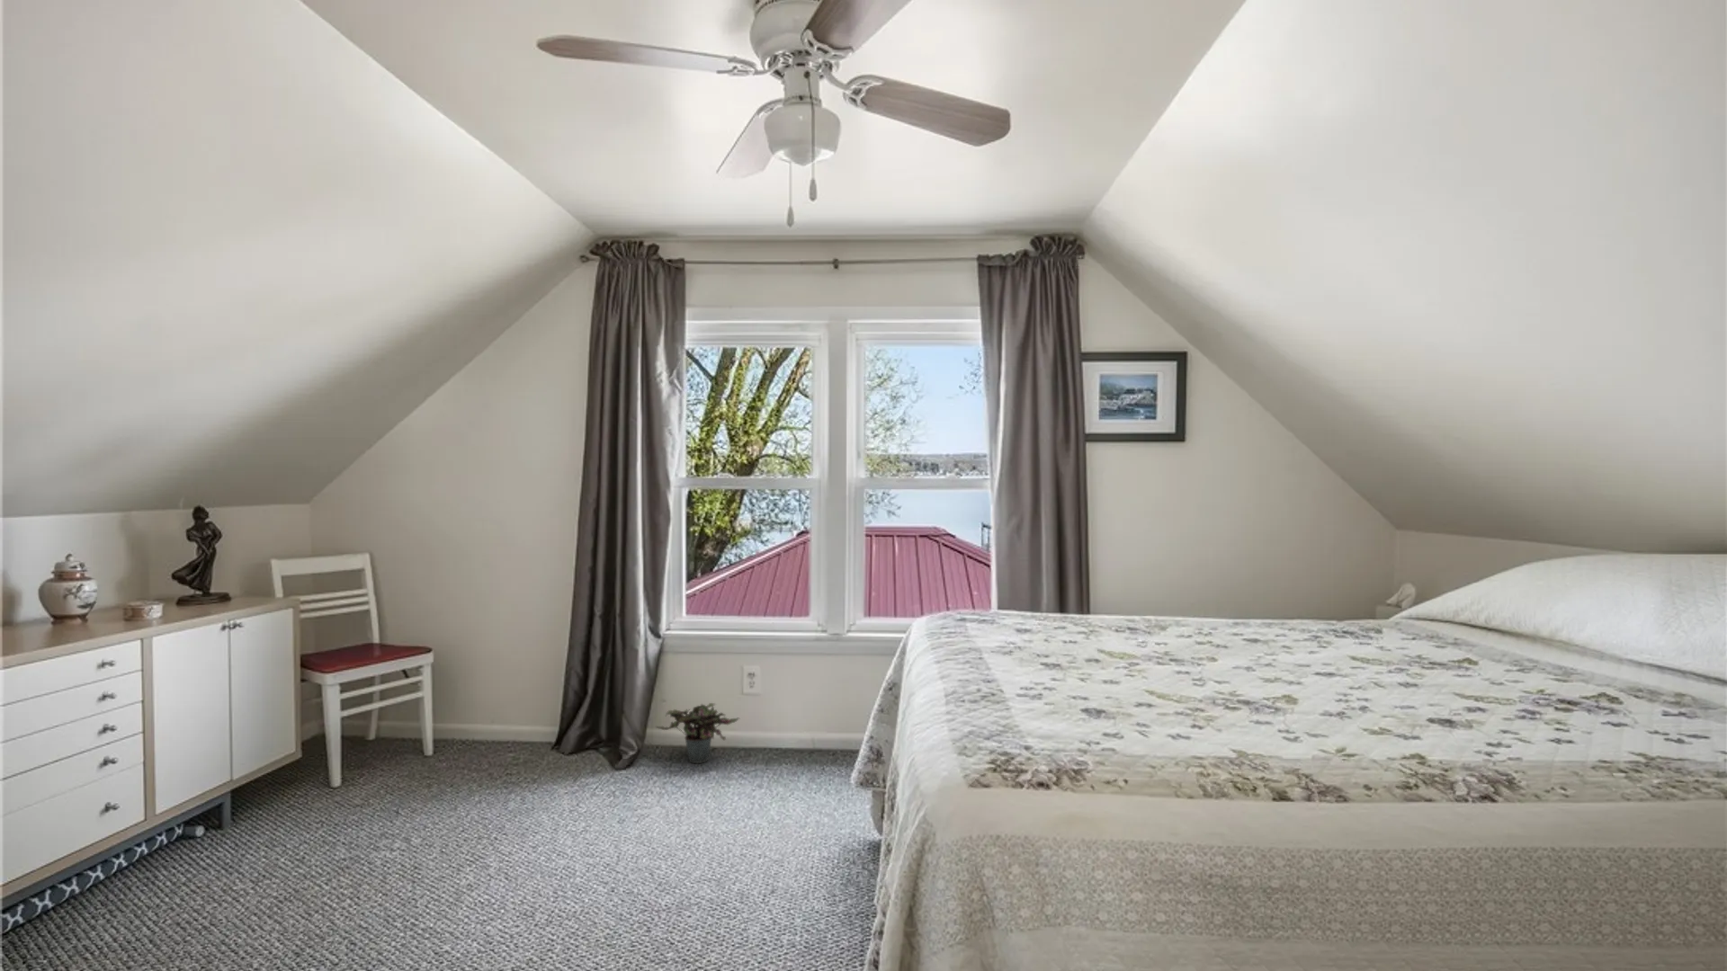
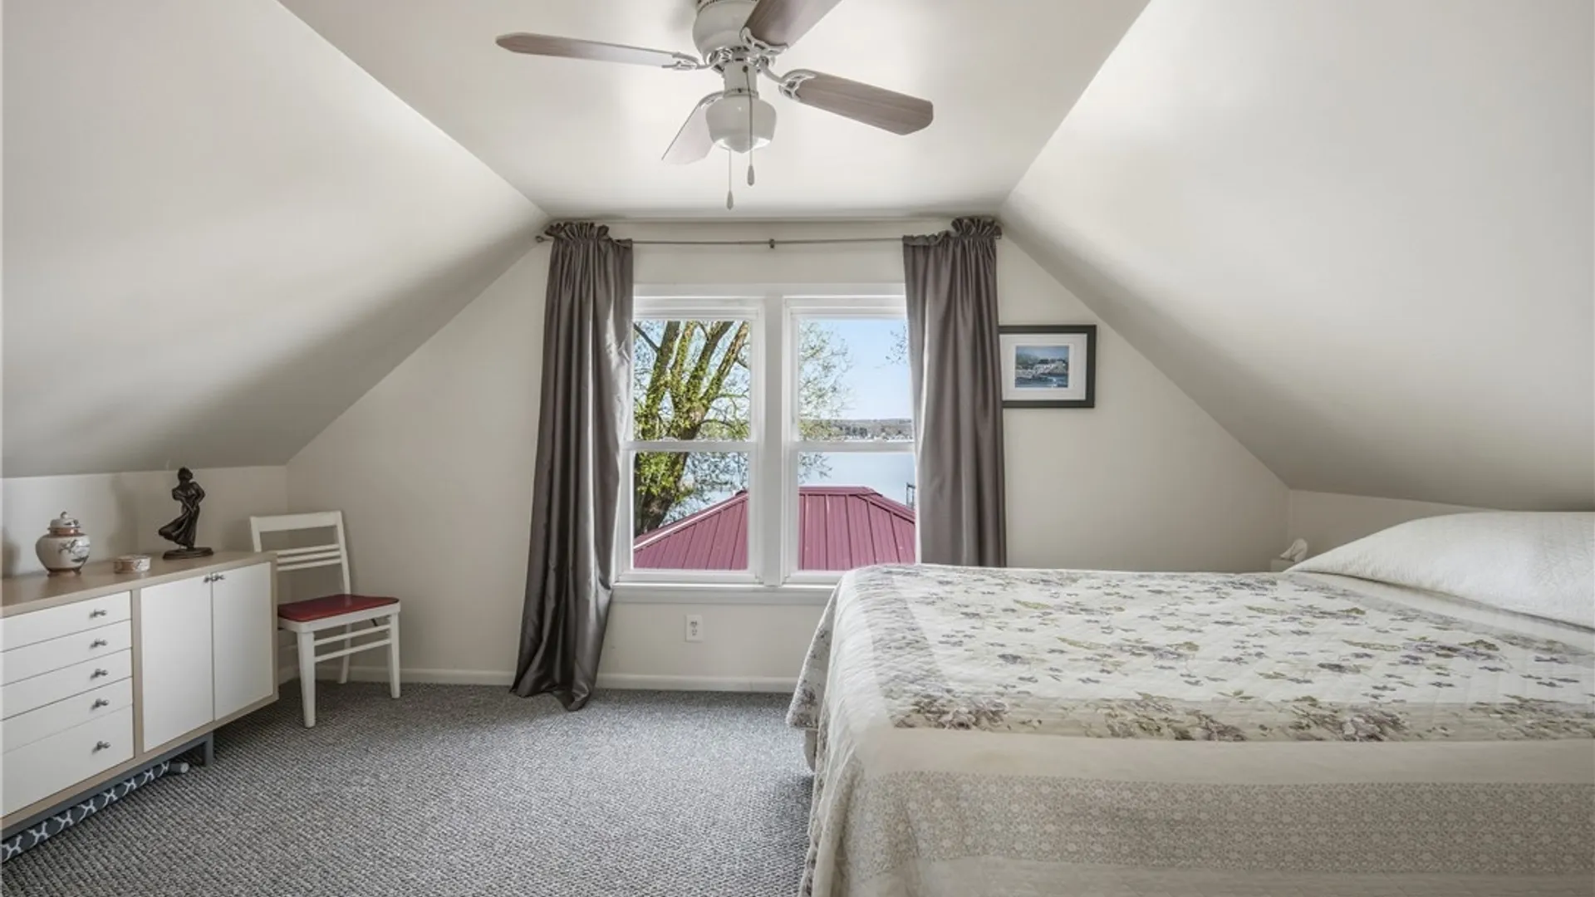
- potted plant [655,702,740,765]
